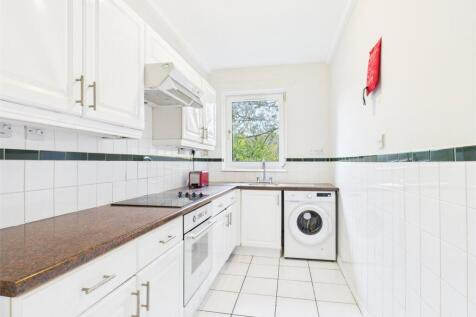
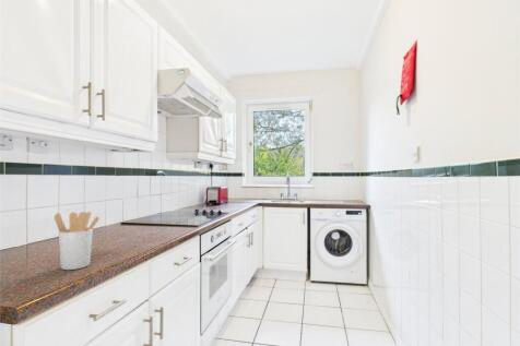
+ utensil holder [54,211,101,271]
